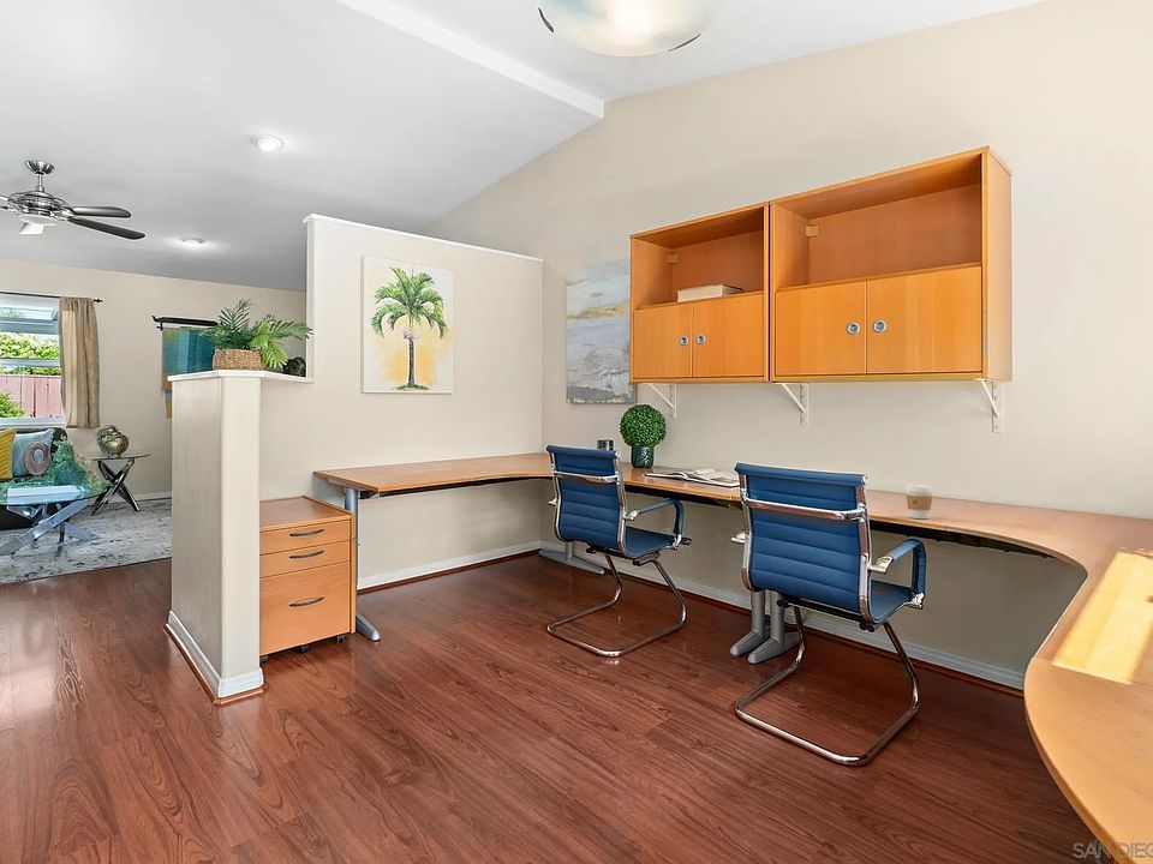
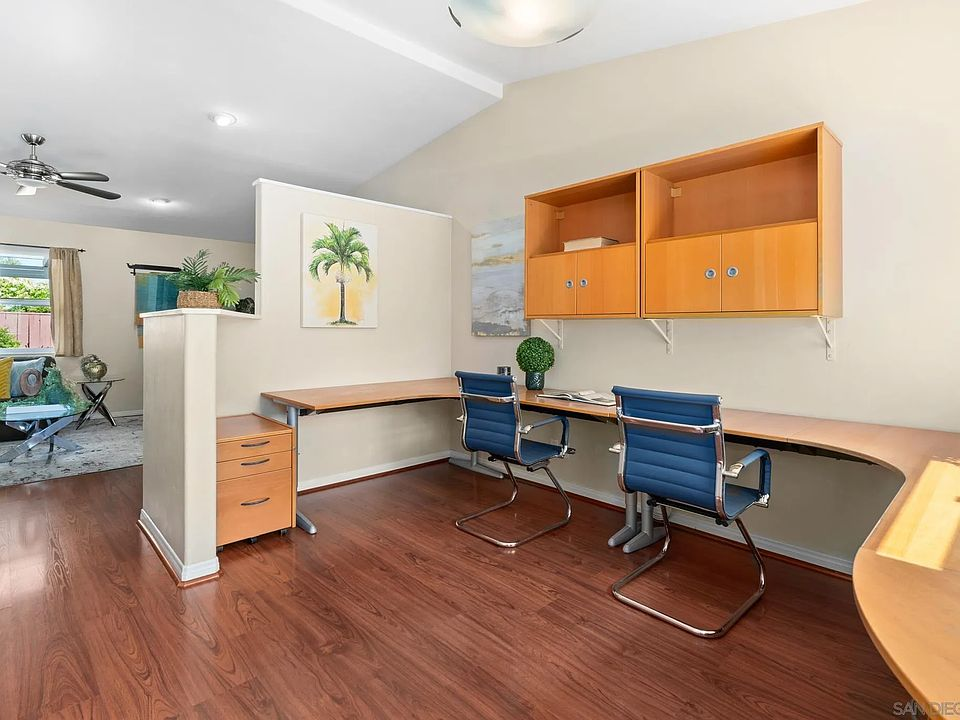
- coffee cup [906,484,934,520]
